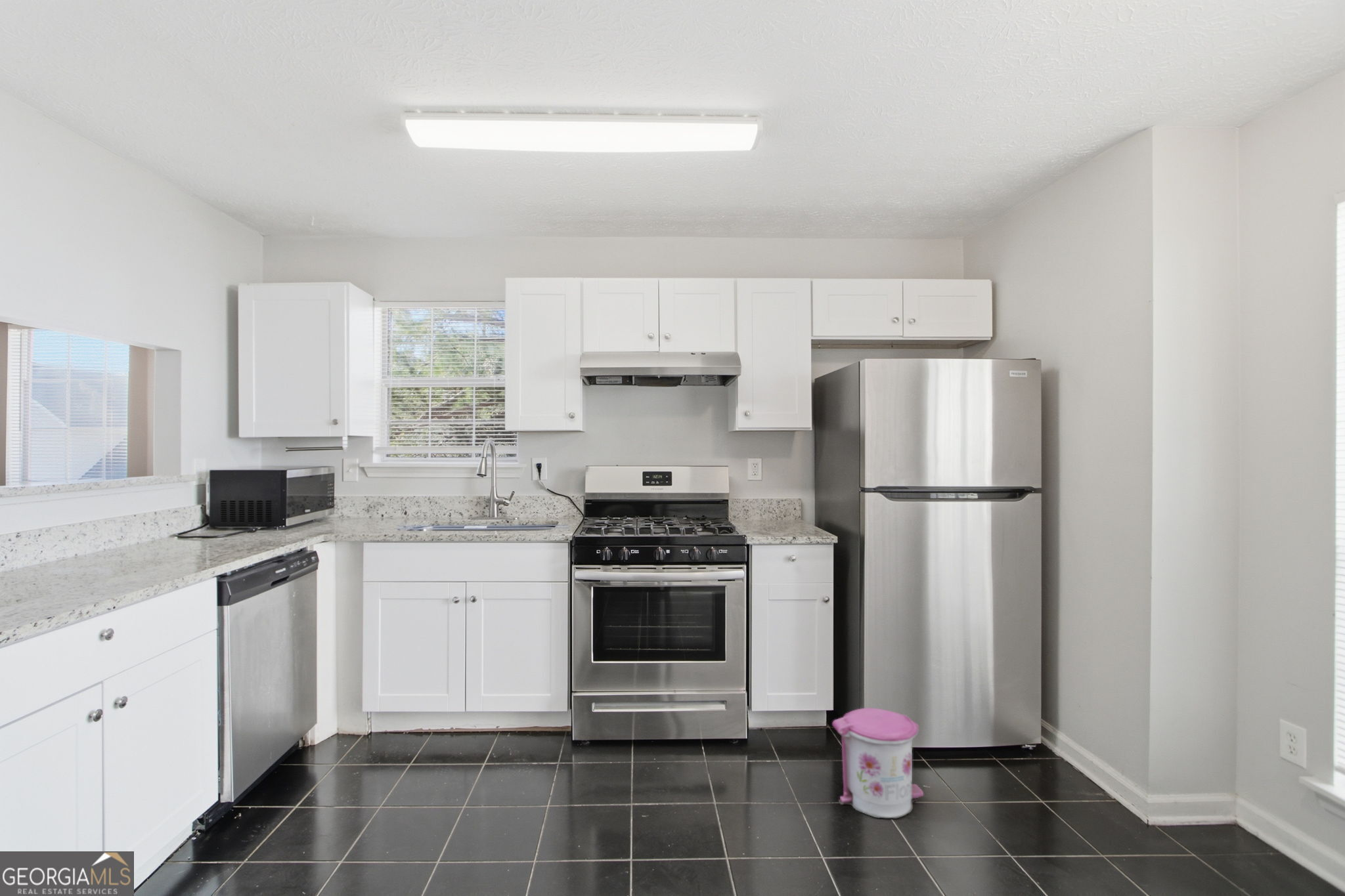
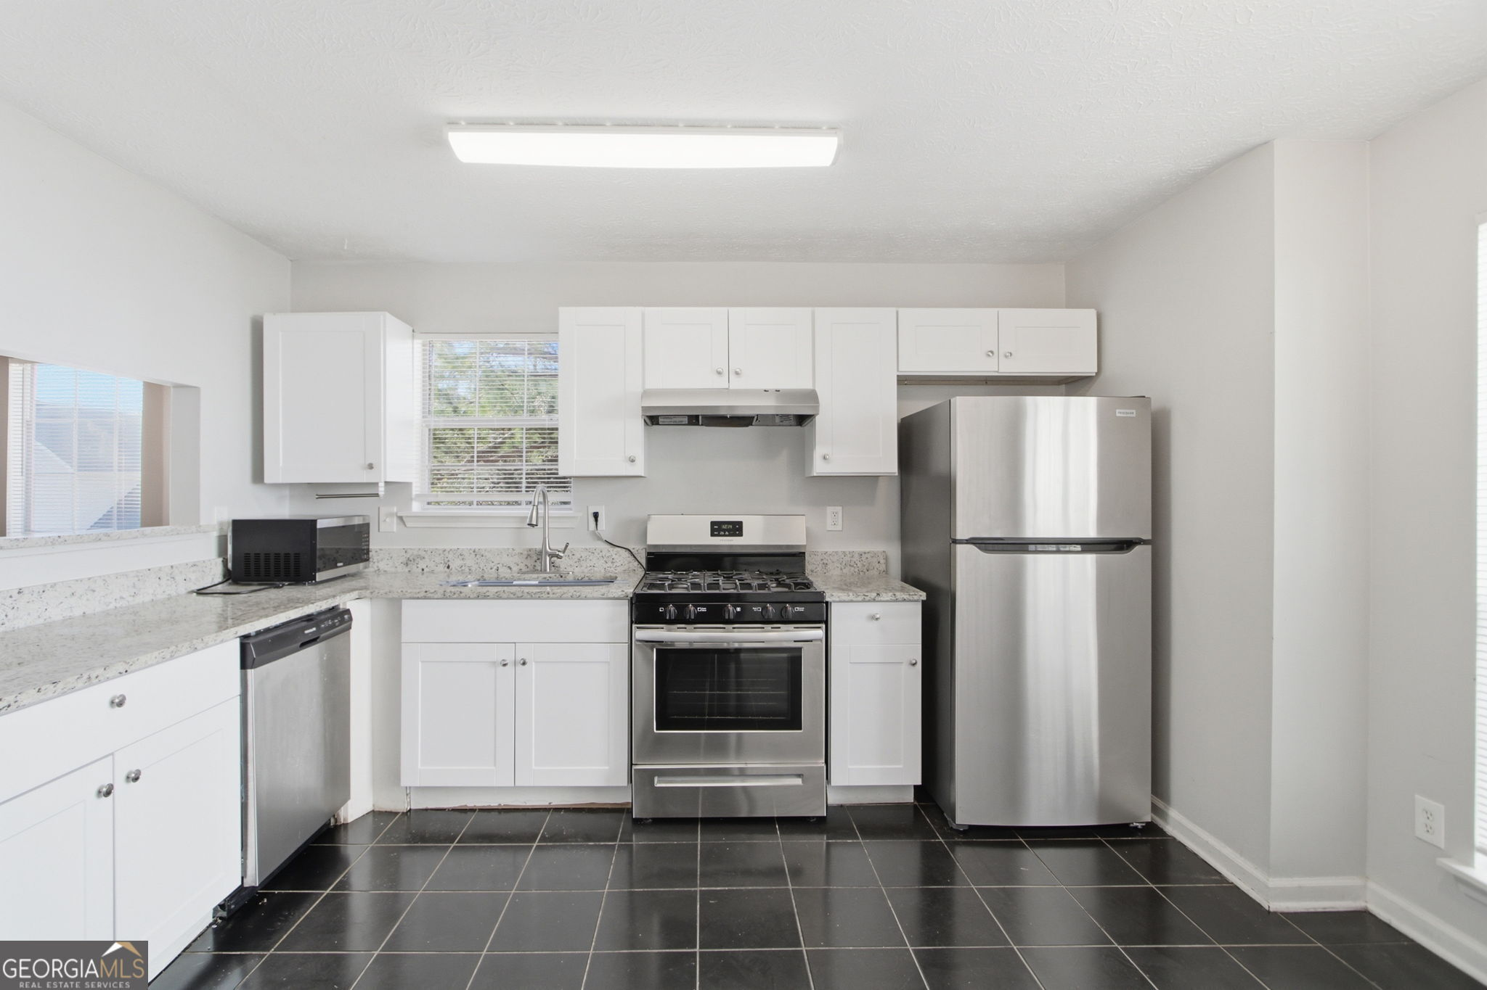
- trash can [831,707,924,819]
